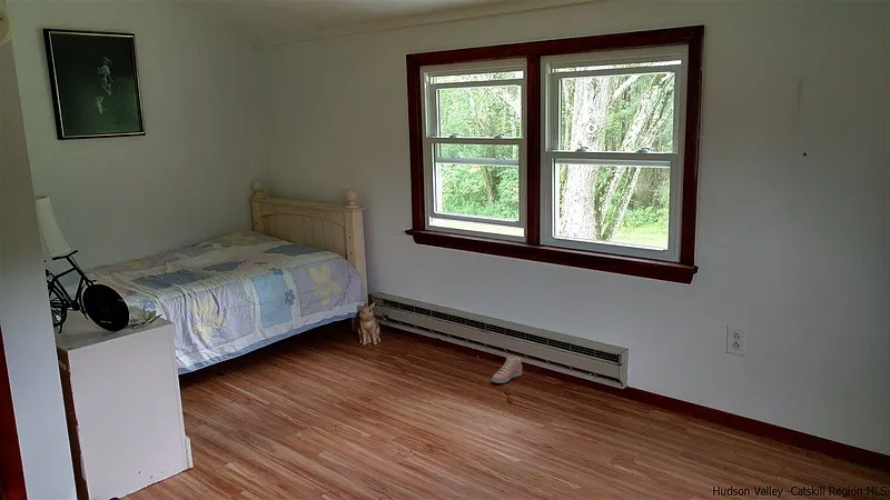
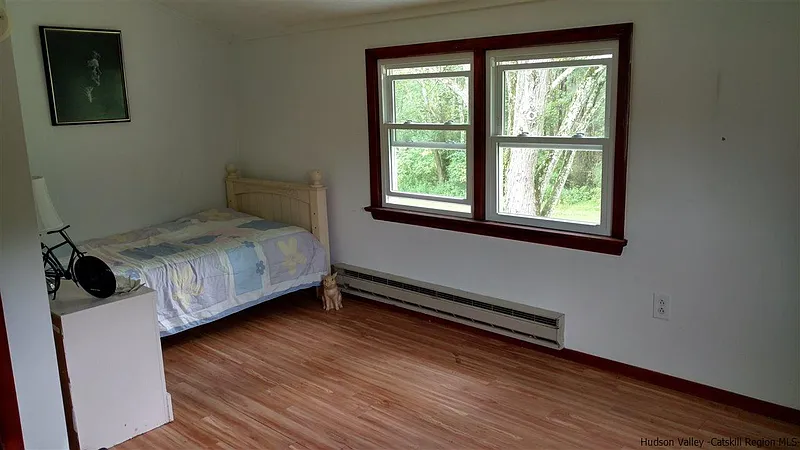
- sneaker [491,356,523,384]
